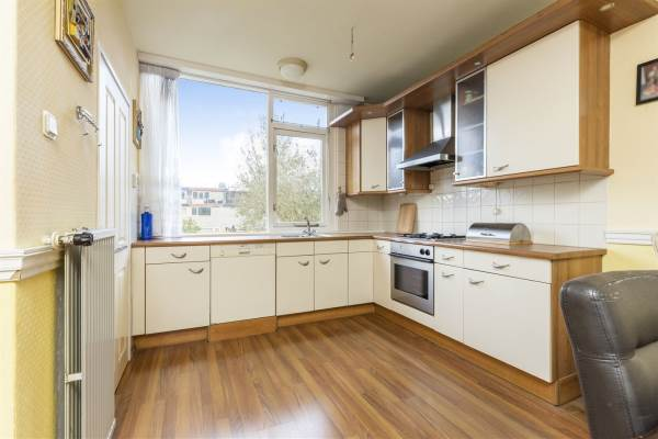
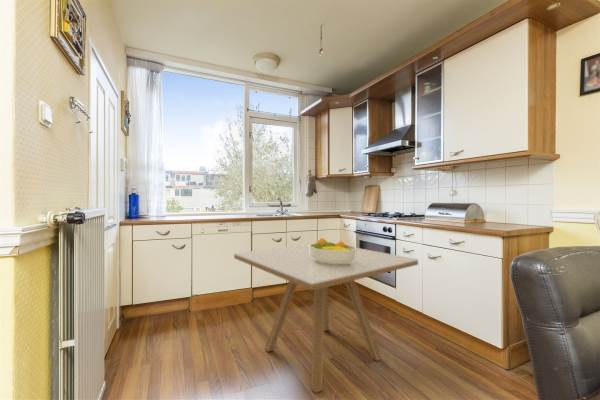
+ dining table [233,243,419,394]
+ fruit bowl [308,237,357,265]
